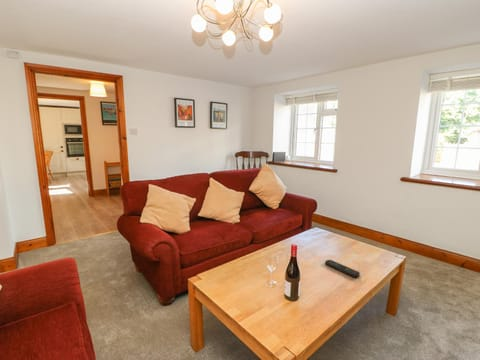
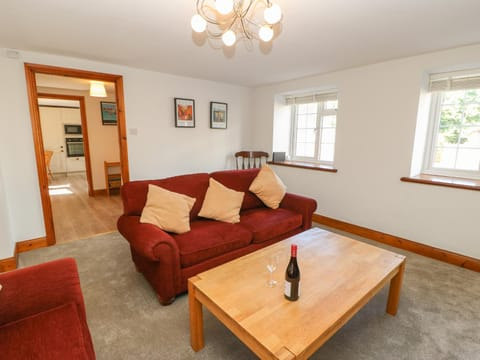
- remote control [324,259,361,278]
